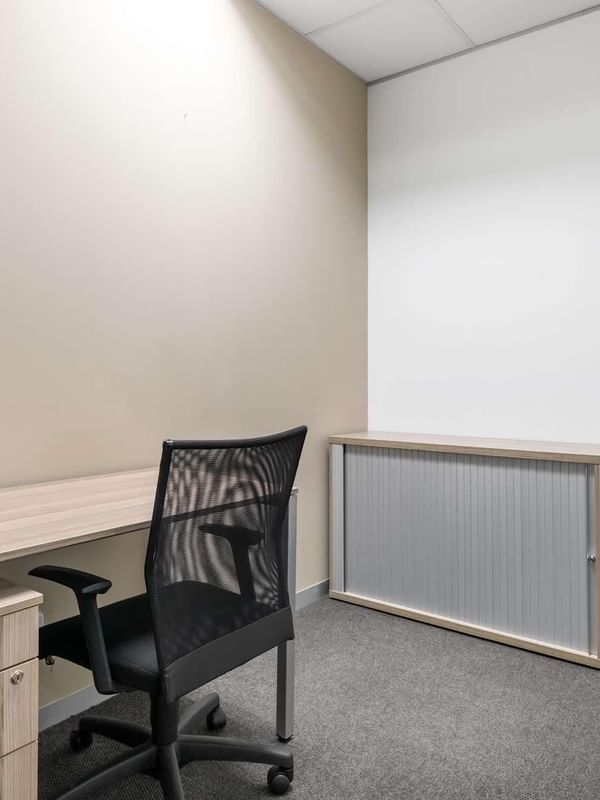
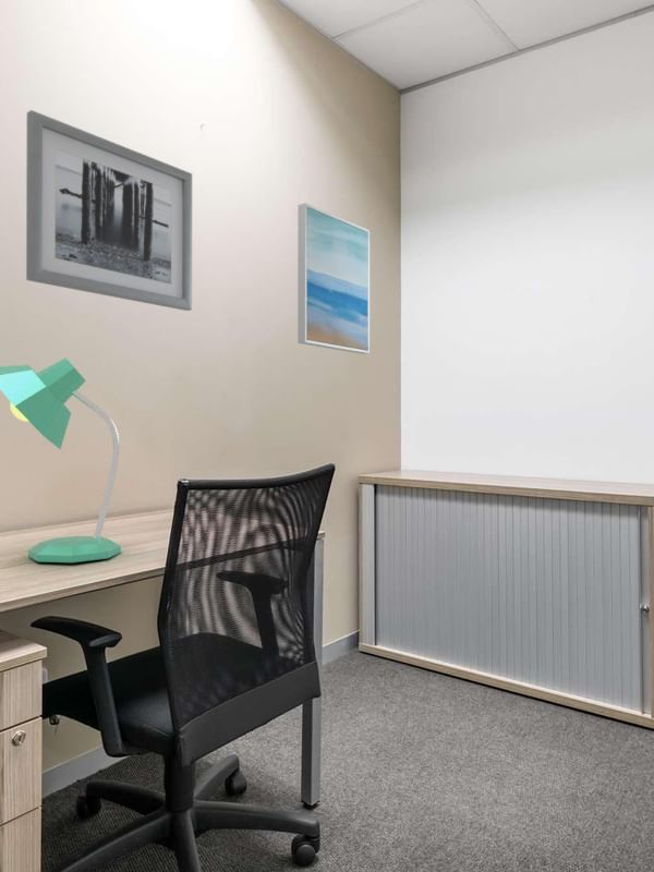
+ wall art [296,202,371,355]
+ desk lamp [0,356,122,564]
+ wall art [25,109,193,312]
